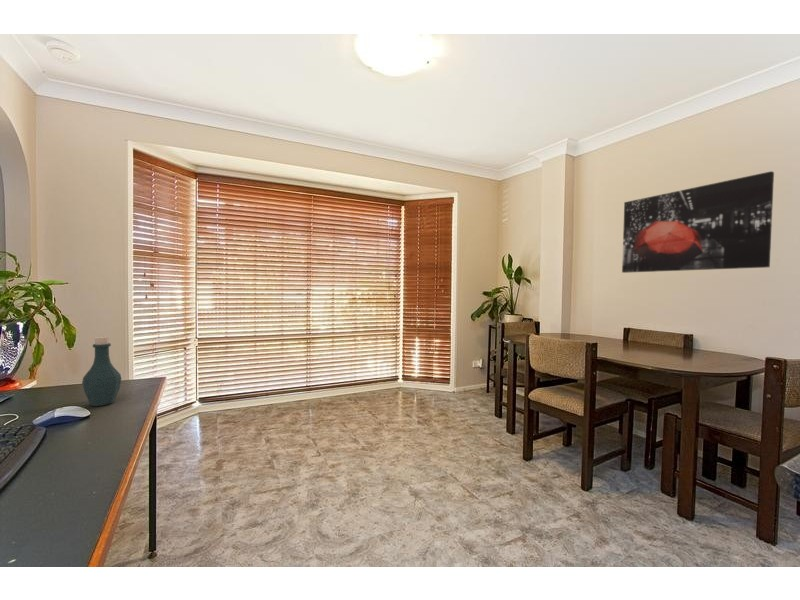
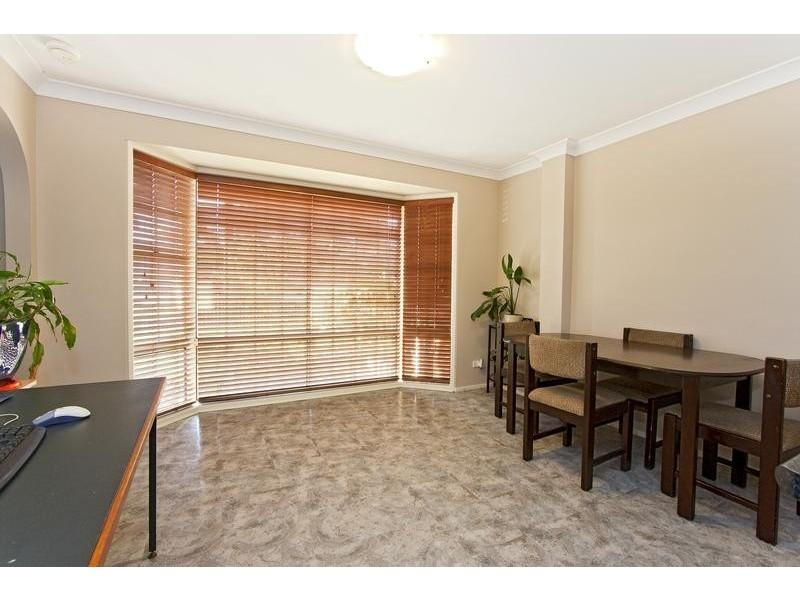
- bottle [81,336,122,407]
- wall art [621,170,775,274]
